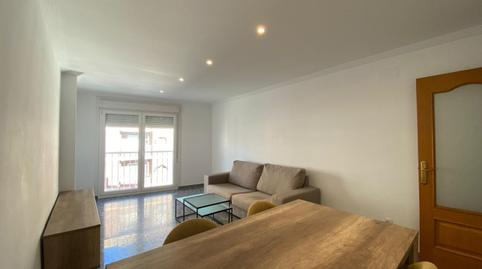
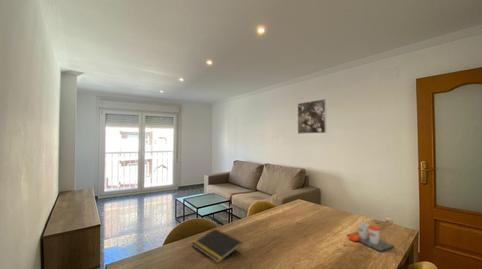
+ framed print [297,98,327,135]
+ notepad [191,228,243,264]
+ cup [346,221,395,252]
